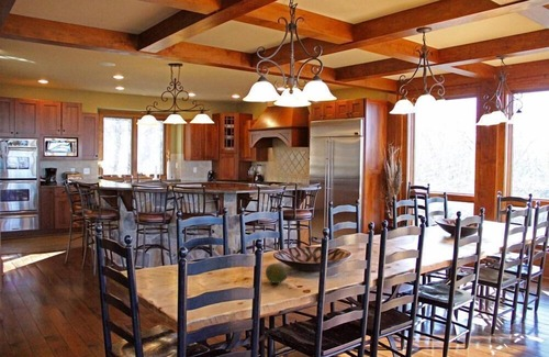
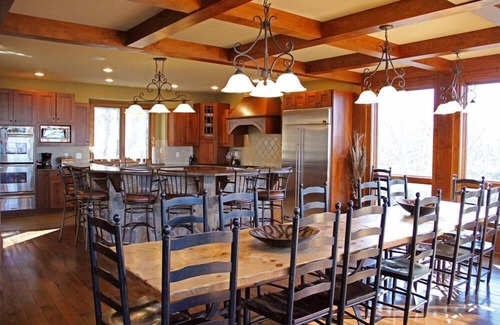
- fruit [265,263,289,285]
